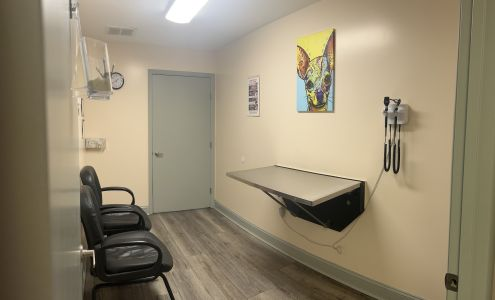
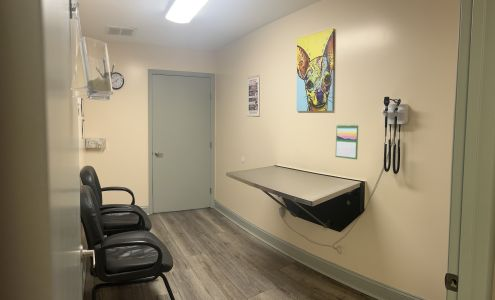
+ calendar [335,123,359,160]
